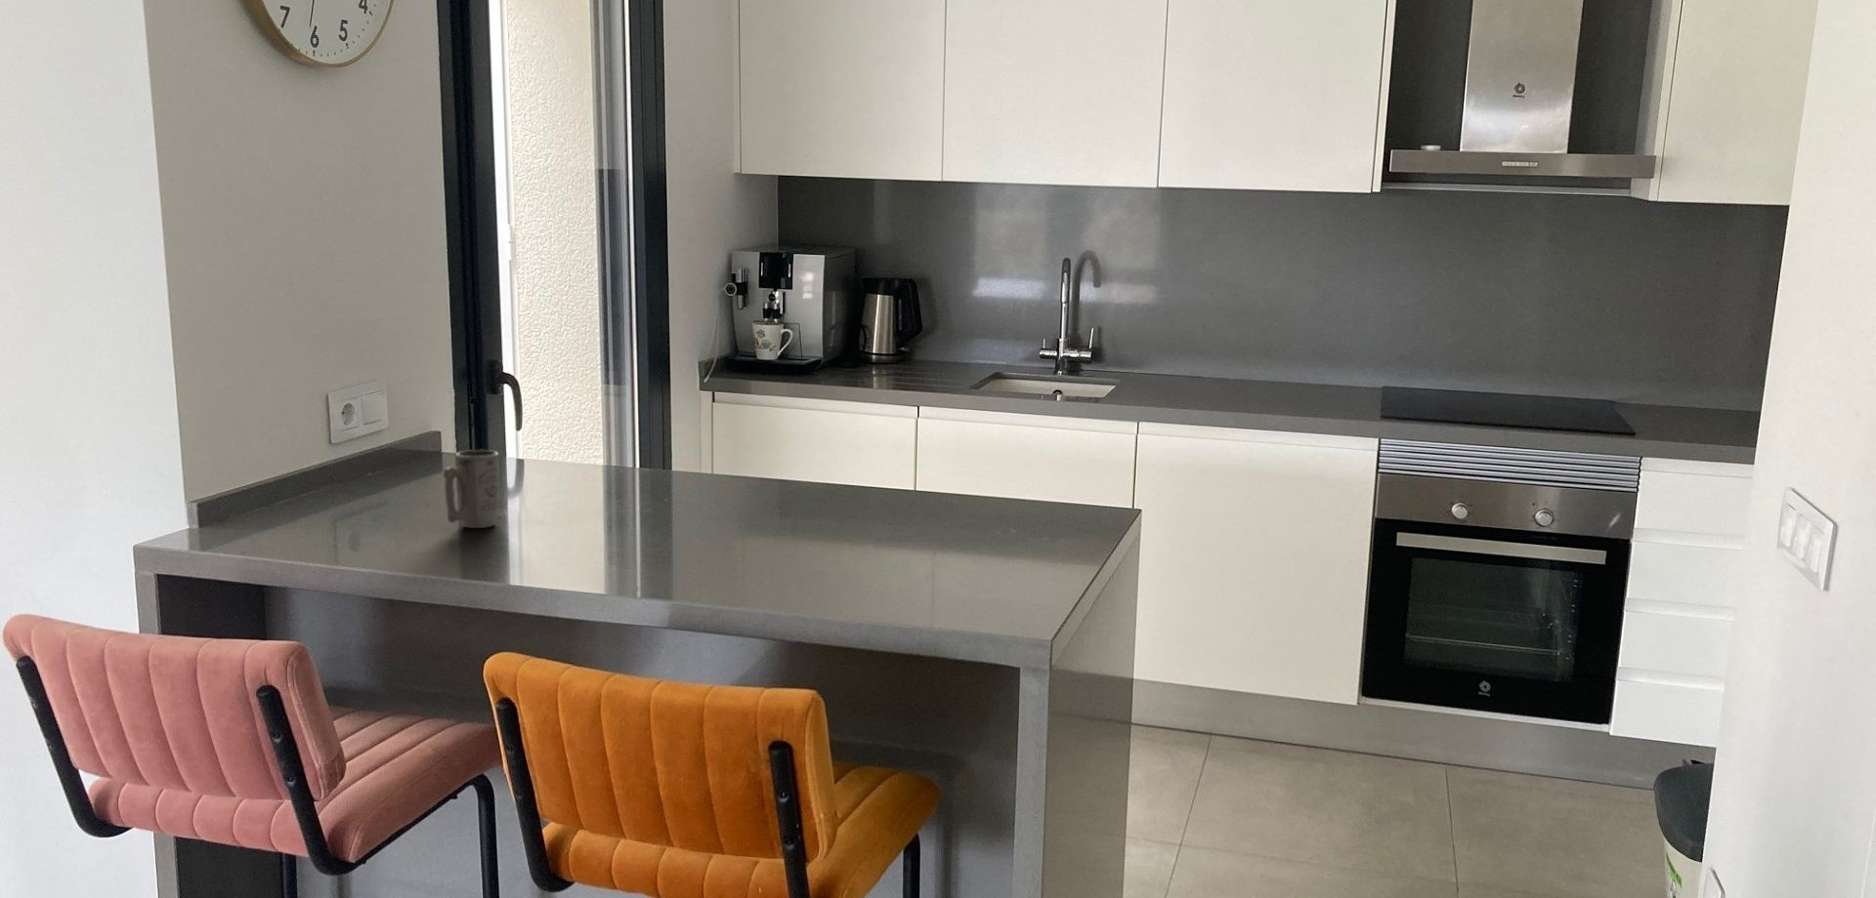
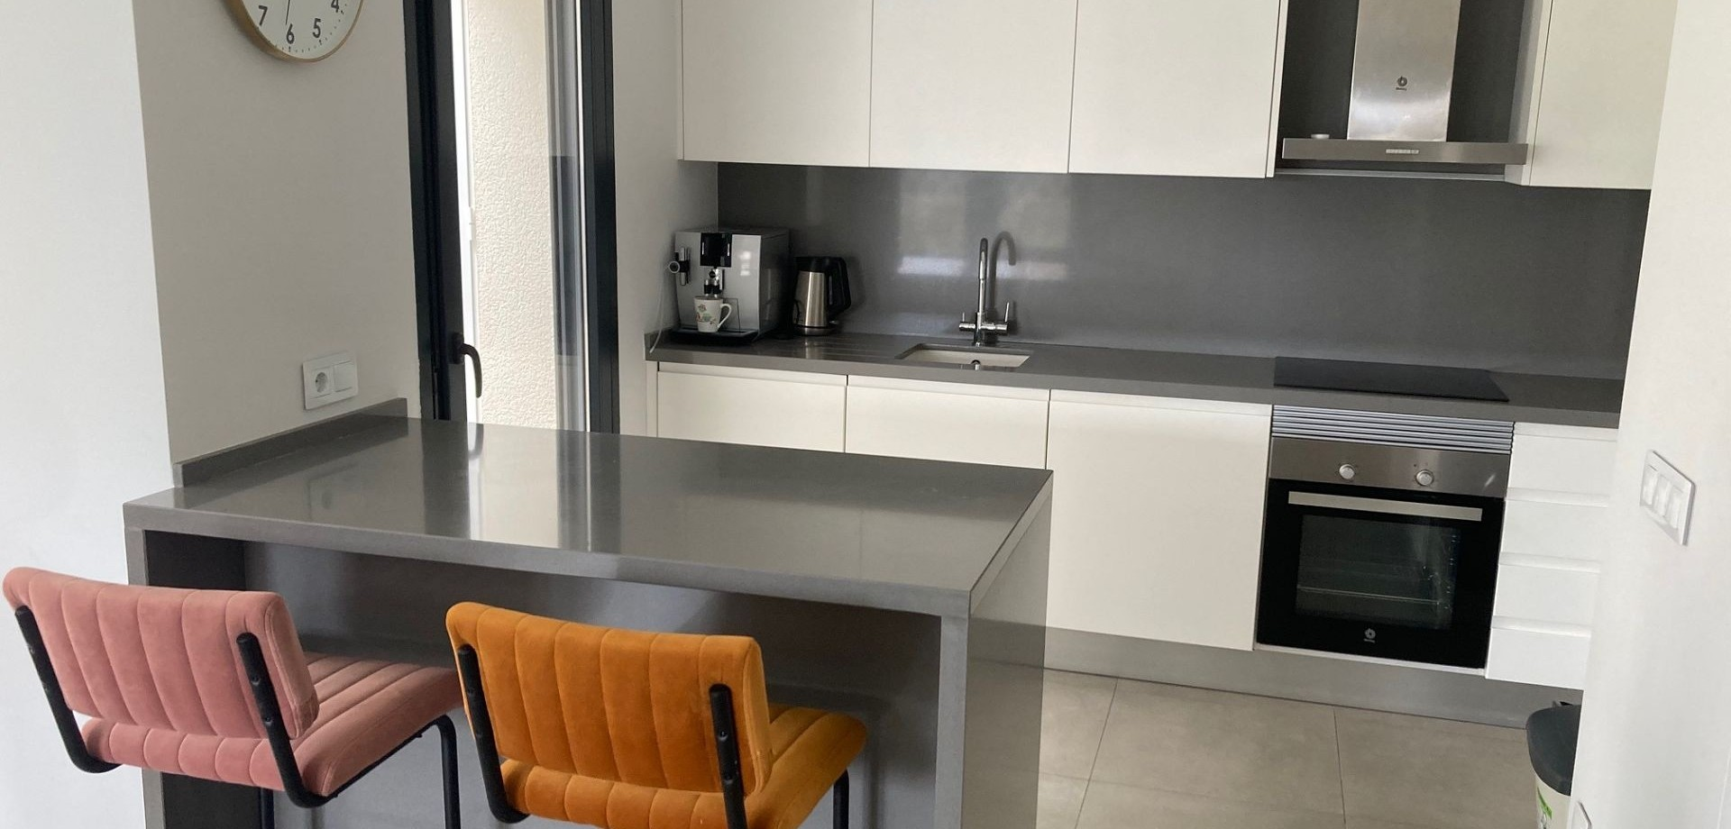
- mug [443,450,500,529]
